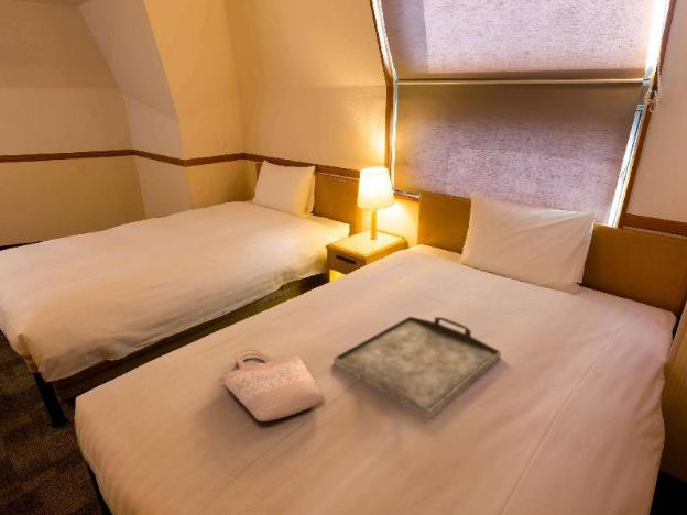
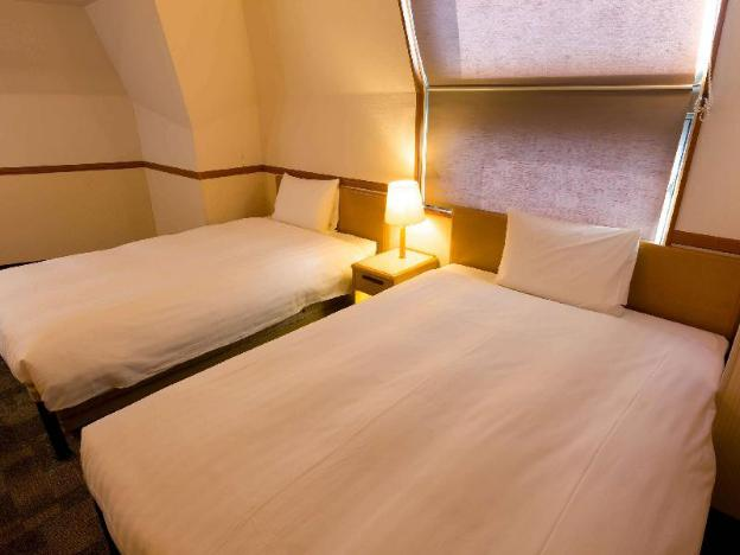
- serving tray [332,315,502,419]
- shopping bag [216,347,325,423]
